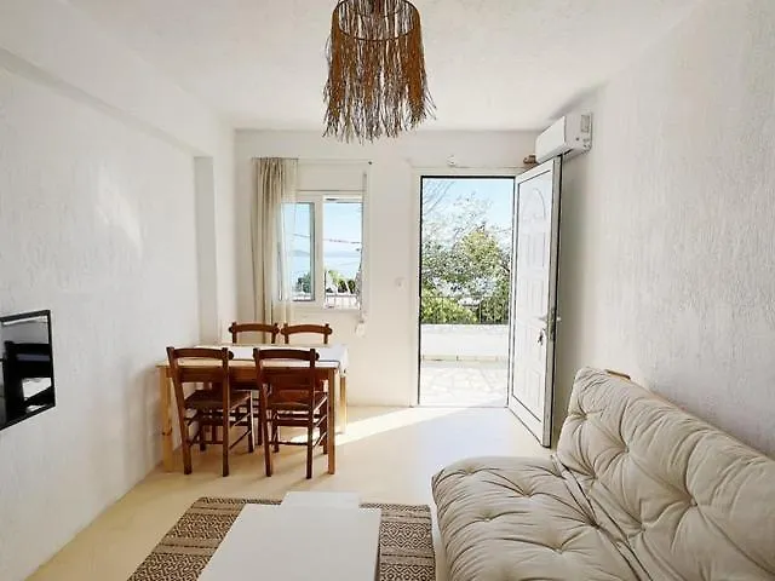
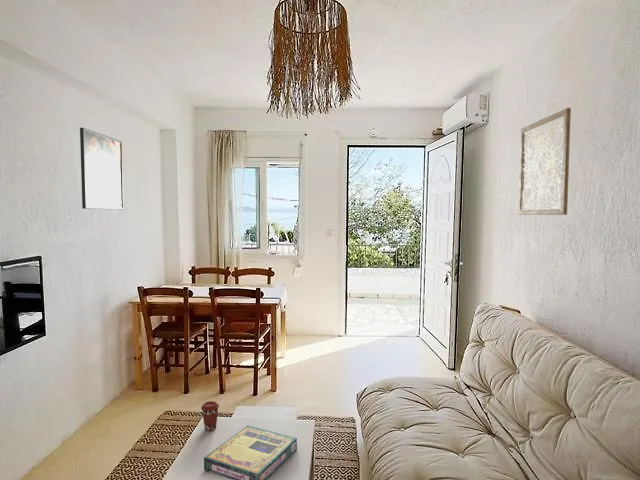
+ video game box [203,424,298,480]
+ coffee cup [200,400,220,432]
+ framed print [79,127,125,210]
+ wall art [517,107,572,216]
